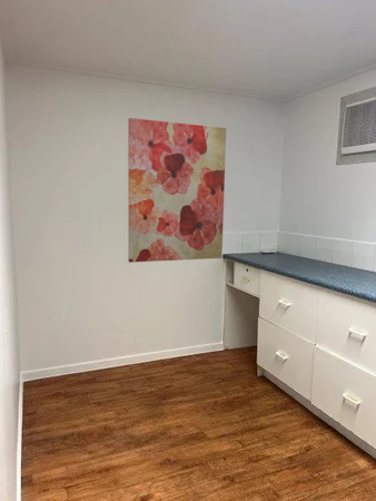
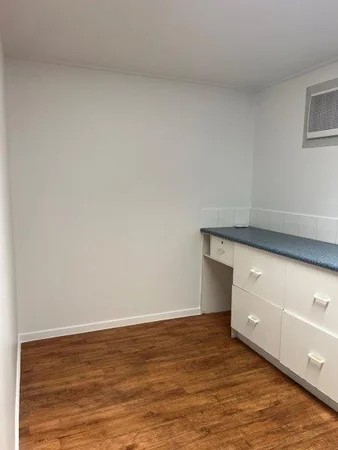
- wall art [127,117,227,264]
